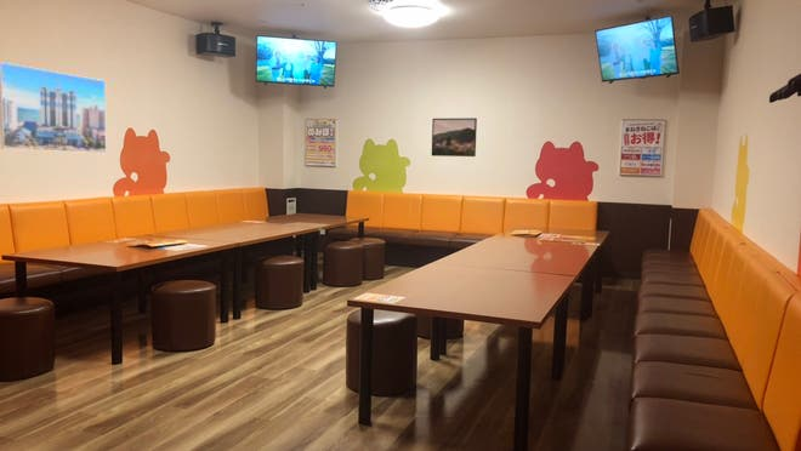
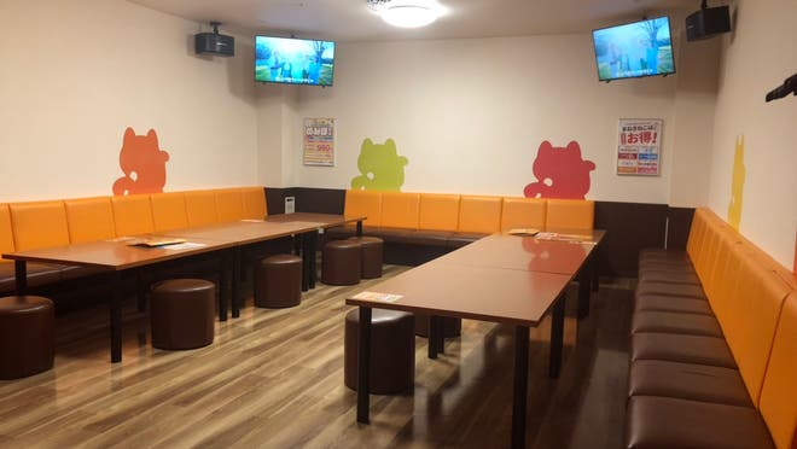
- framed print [0,61,108,154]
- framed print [431,116,478,158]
